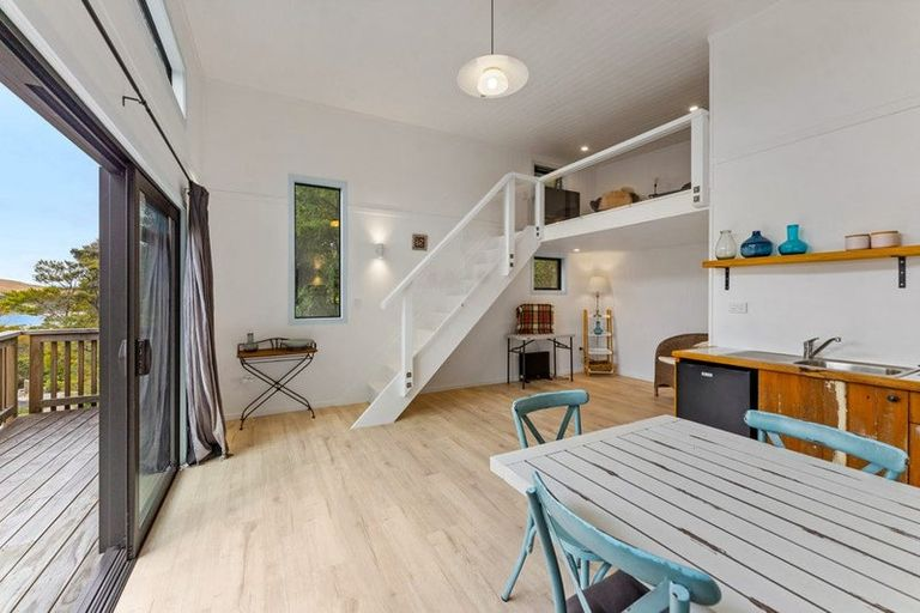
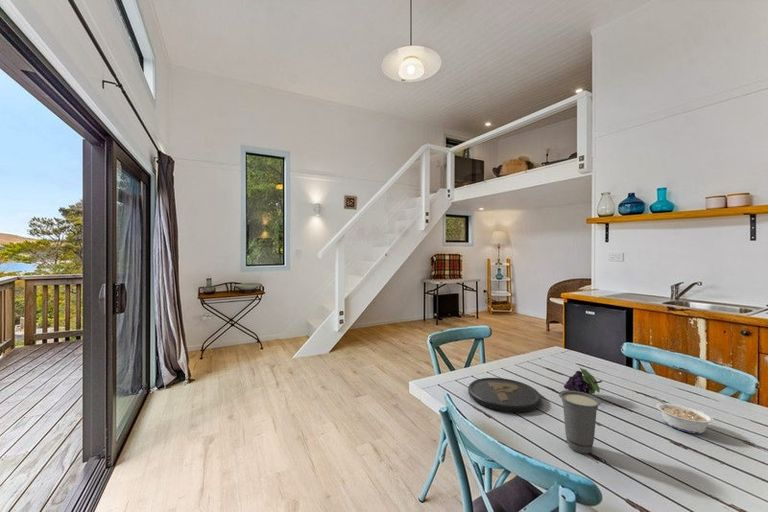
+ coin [467,377,543,413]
+ legume [652,396,715,435]
+ cup [558,389,602,454]
+ fruit [563,367,604,395]
